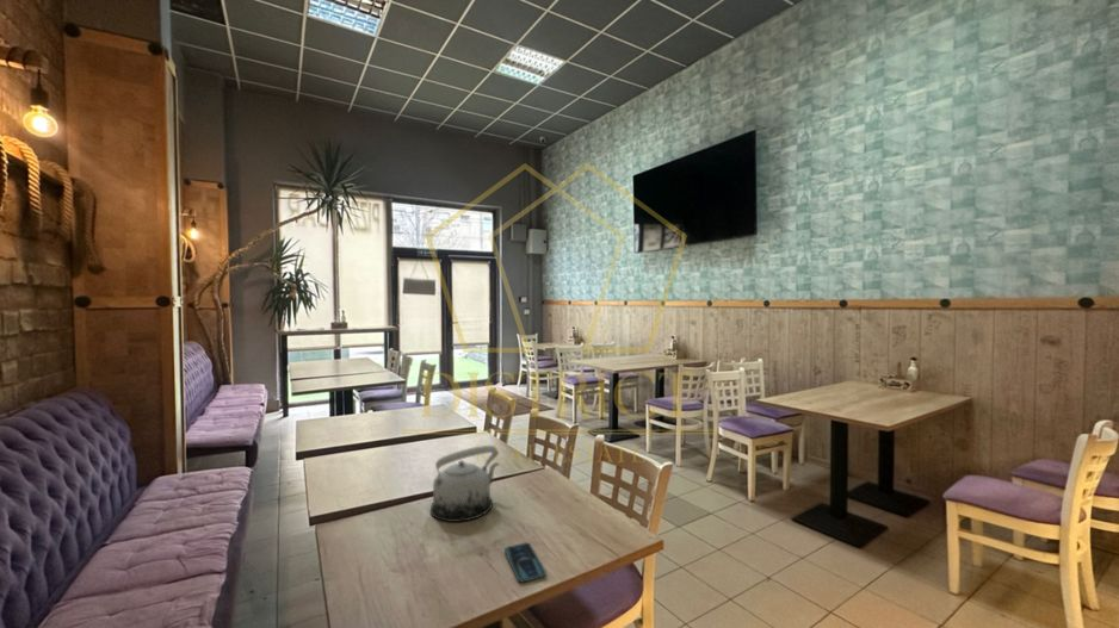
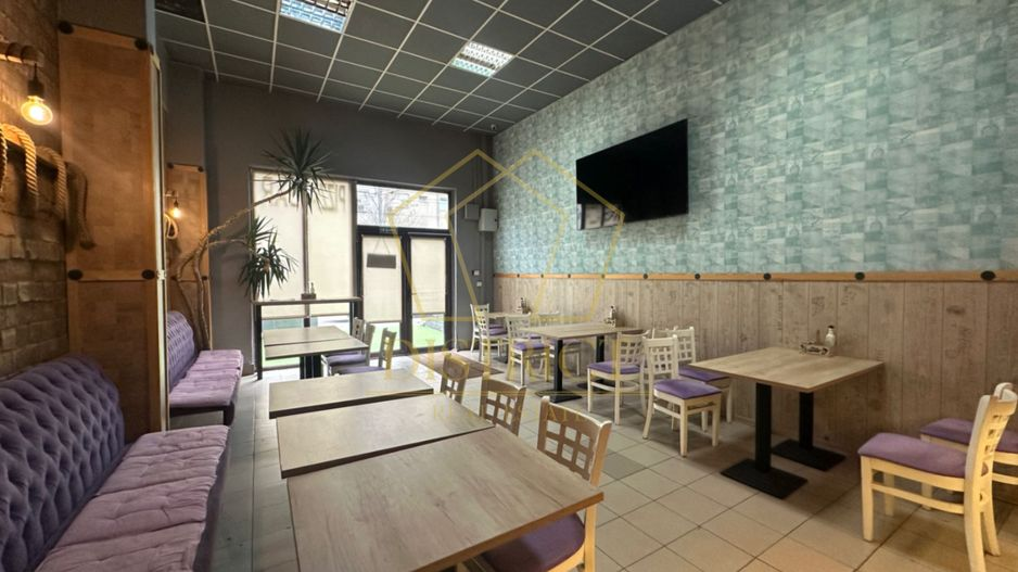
- teapot [429,444,501,523]
- smartphone [503,541,548,584]
